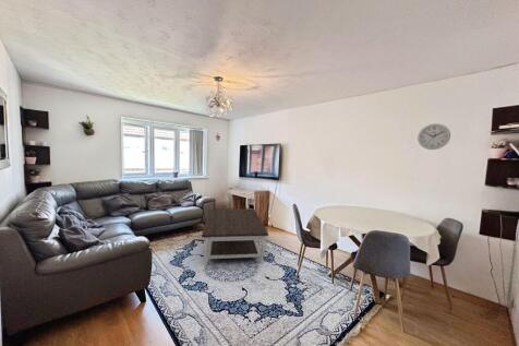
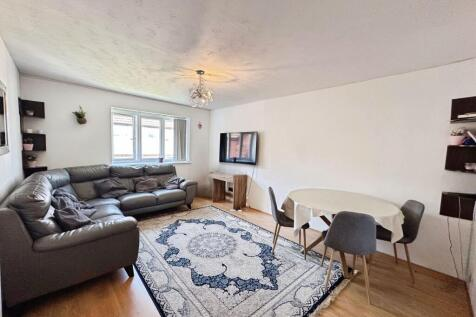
- wall clock [417,122,451,151]
- coffee table [201,207,269,267]
